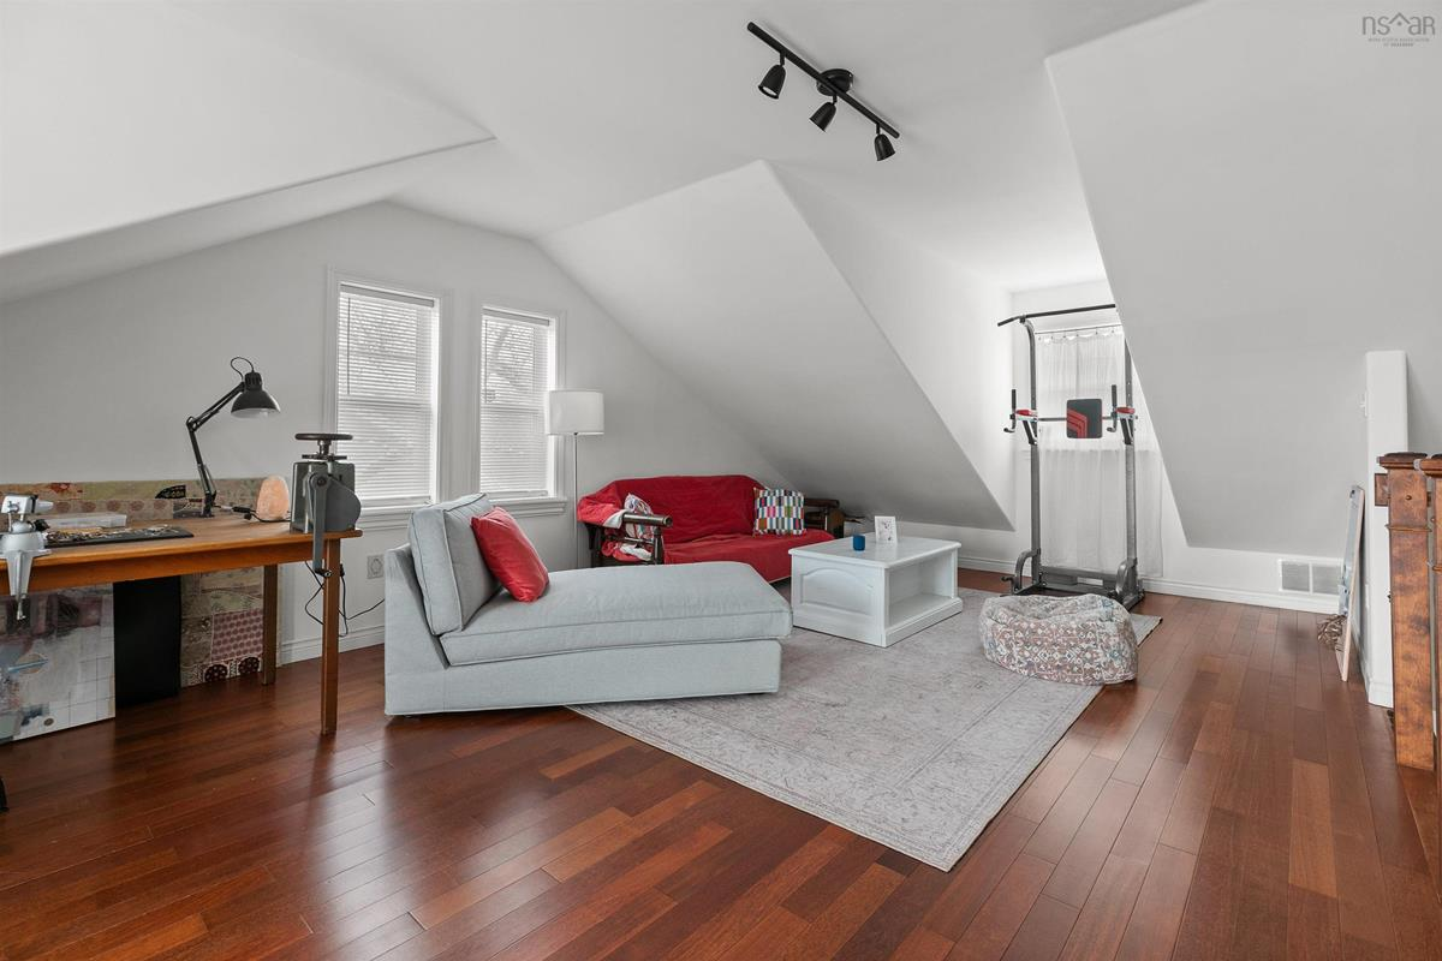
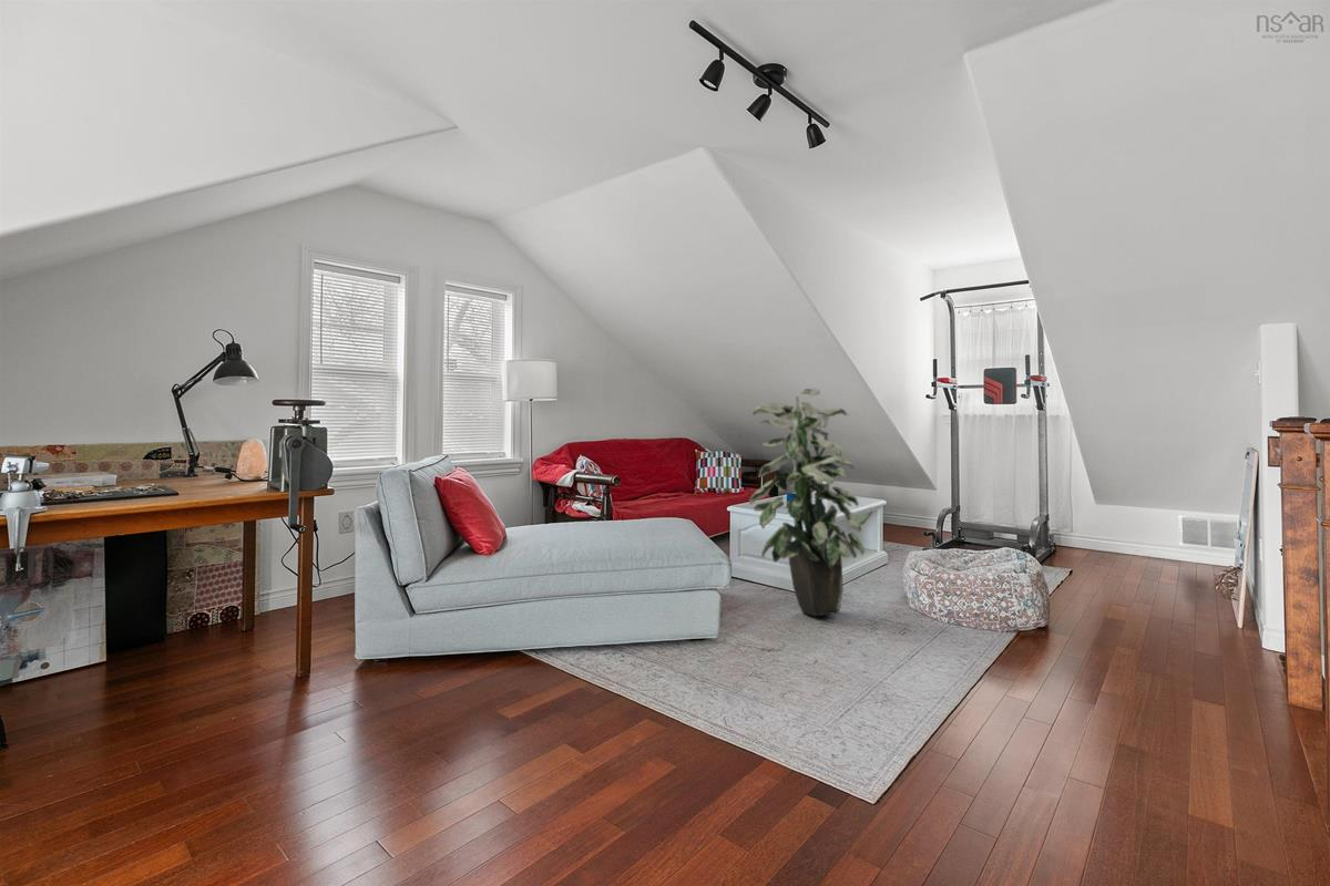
+ indoor plant [748,388,874,617]
